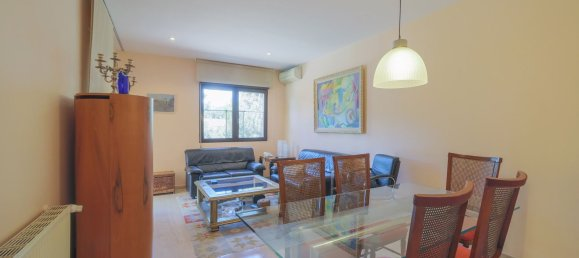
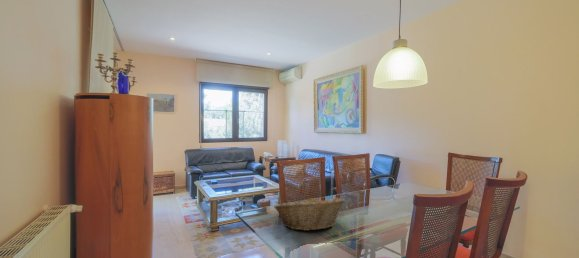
+ fruit basket [273,195,346,232]
